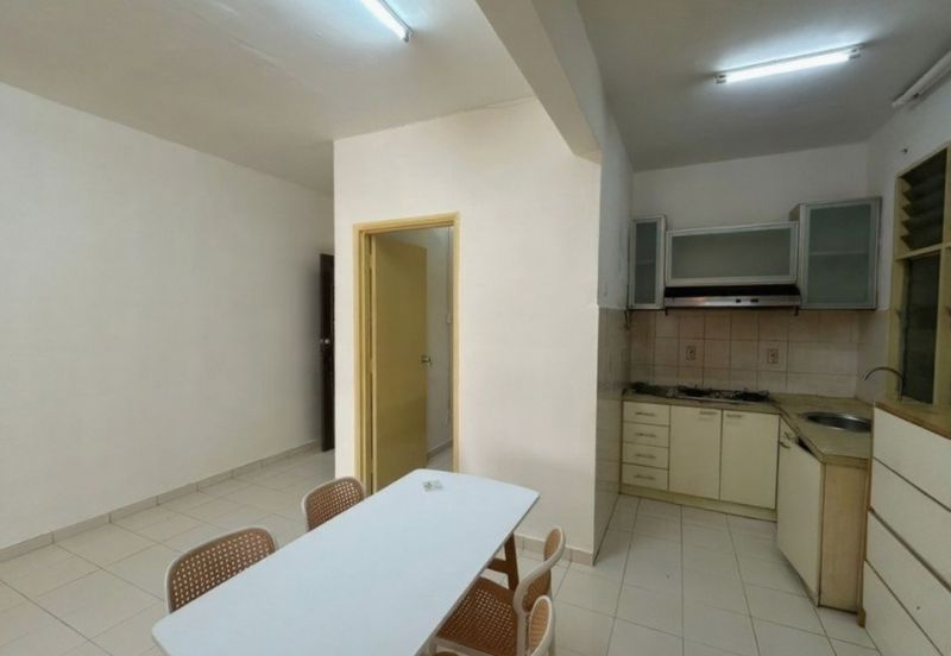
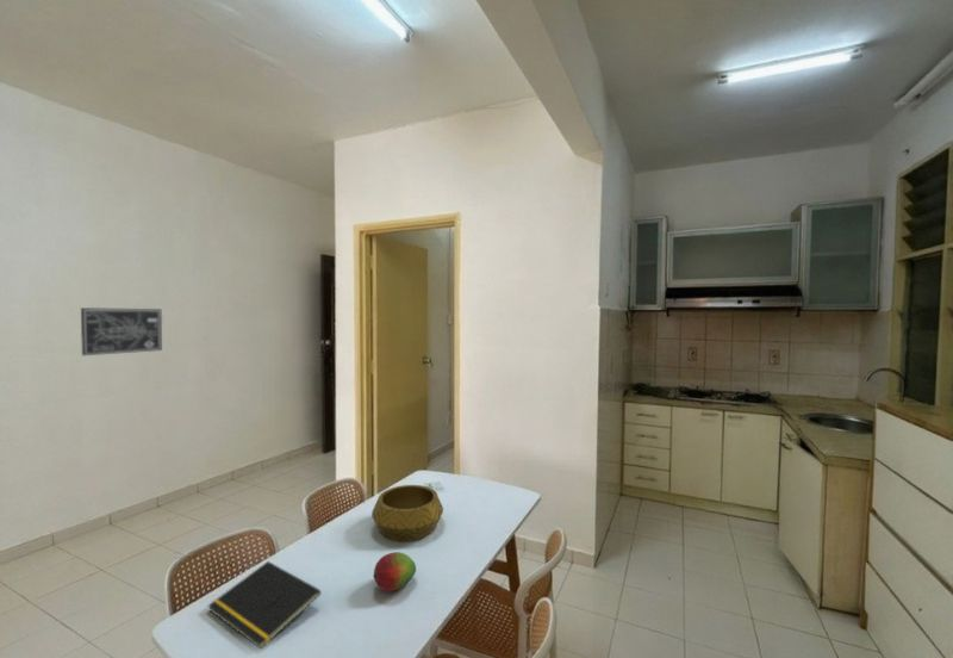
+ notepad [207,560,322,650]
+ fruit [372,551,417,592]
+ decorative bowl [370,484,444,542]
+ wall art [80,306,163,356]
